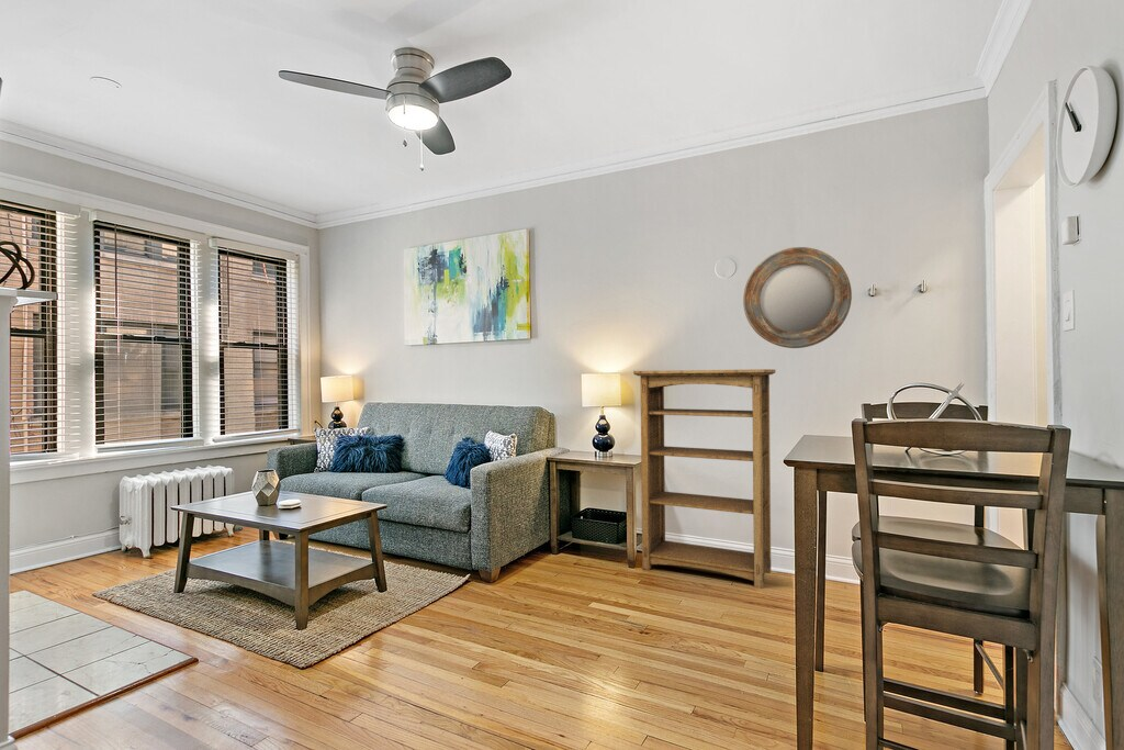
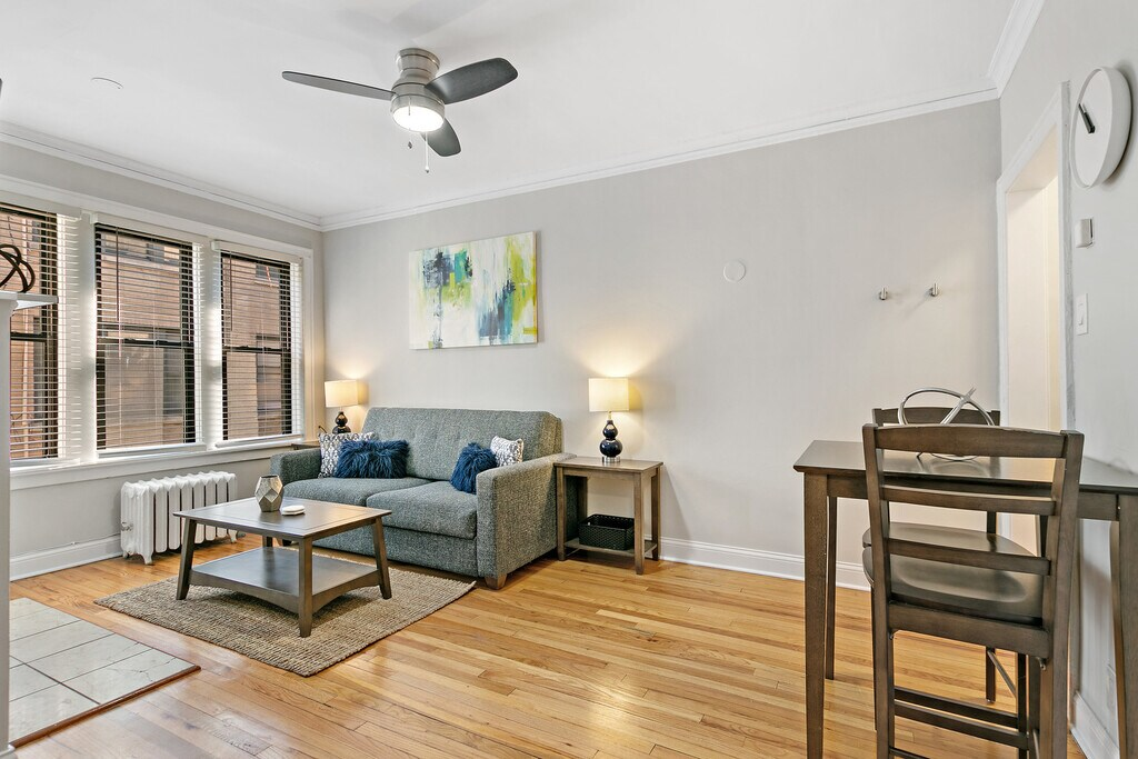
- bookshelf [632,368,776,590]
- home mirror [742,246,853,349]
